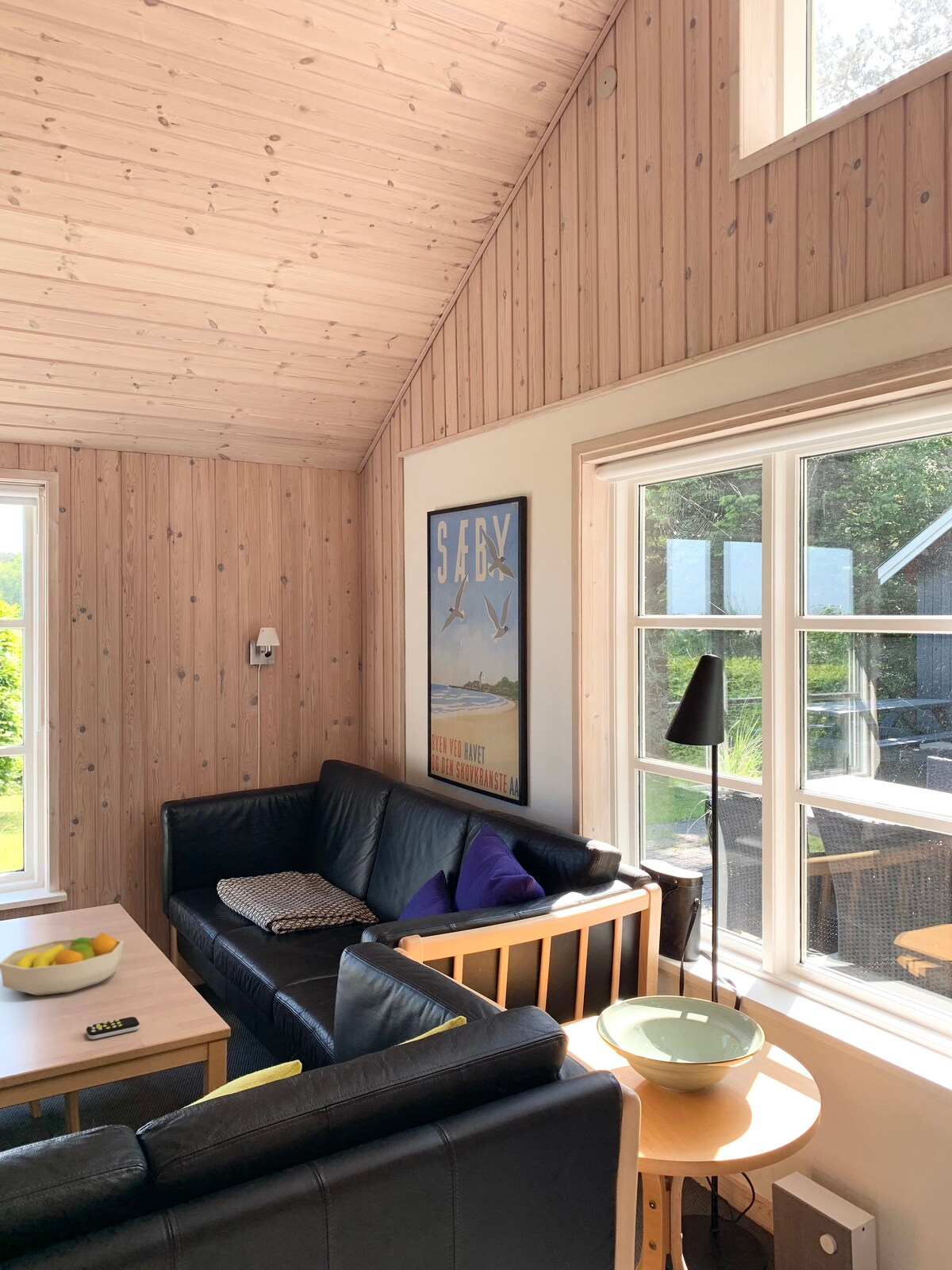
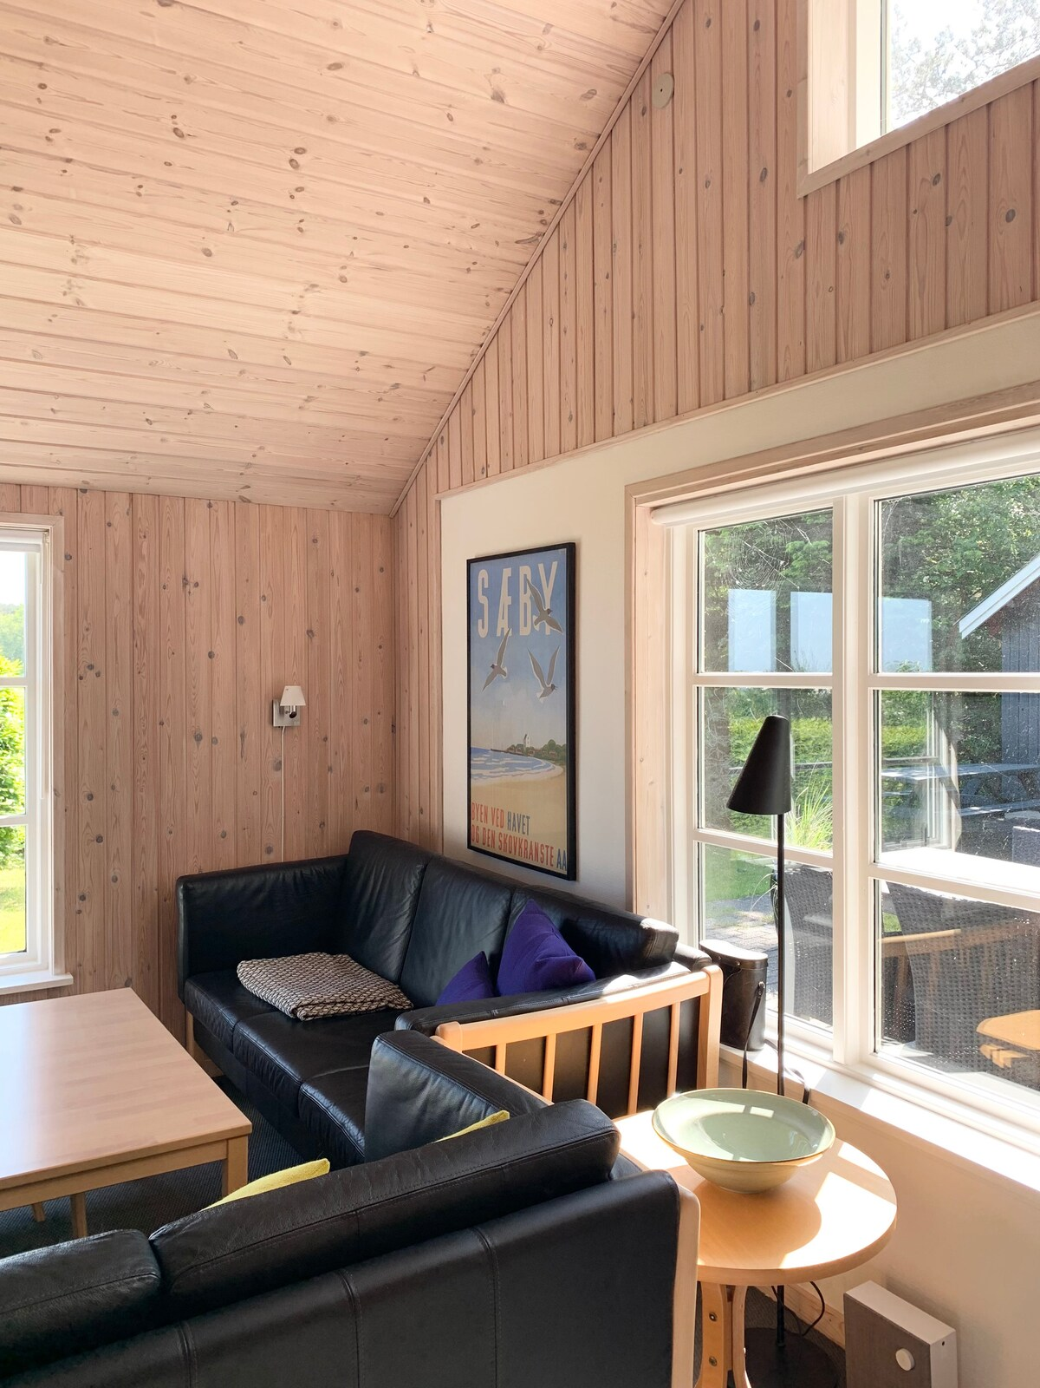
- remote control [86,1016,140,1040]
- fruit bowl [0,931,125,996]
